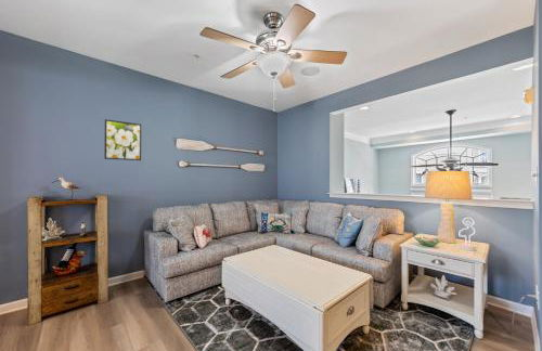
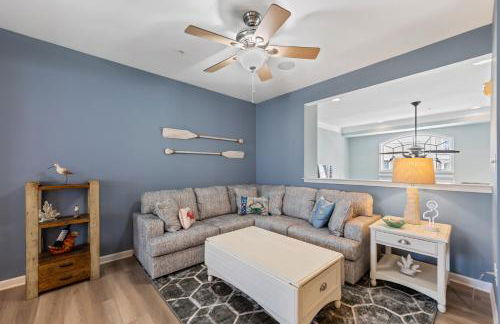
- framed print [103,118,142,161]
